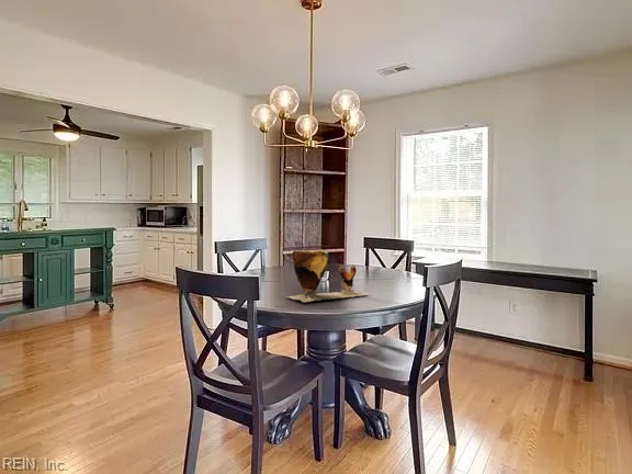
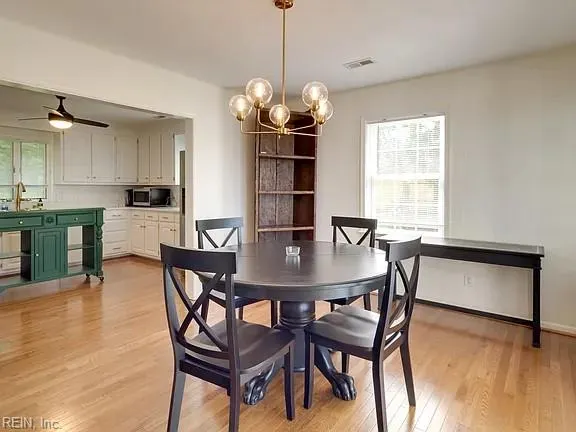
- clay pot [285,249,370,303]
